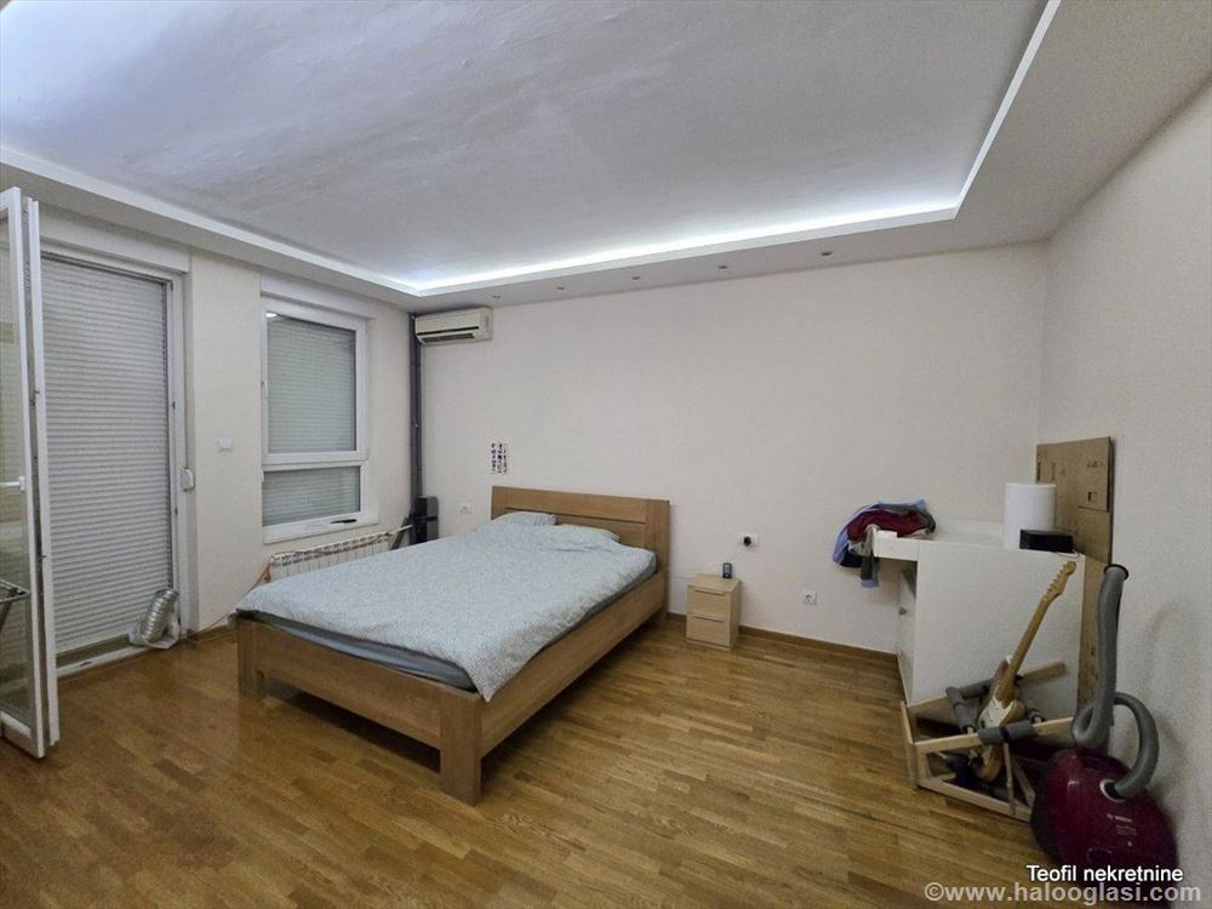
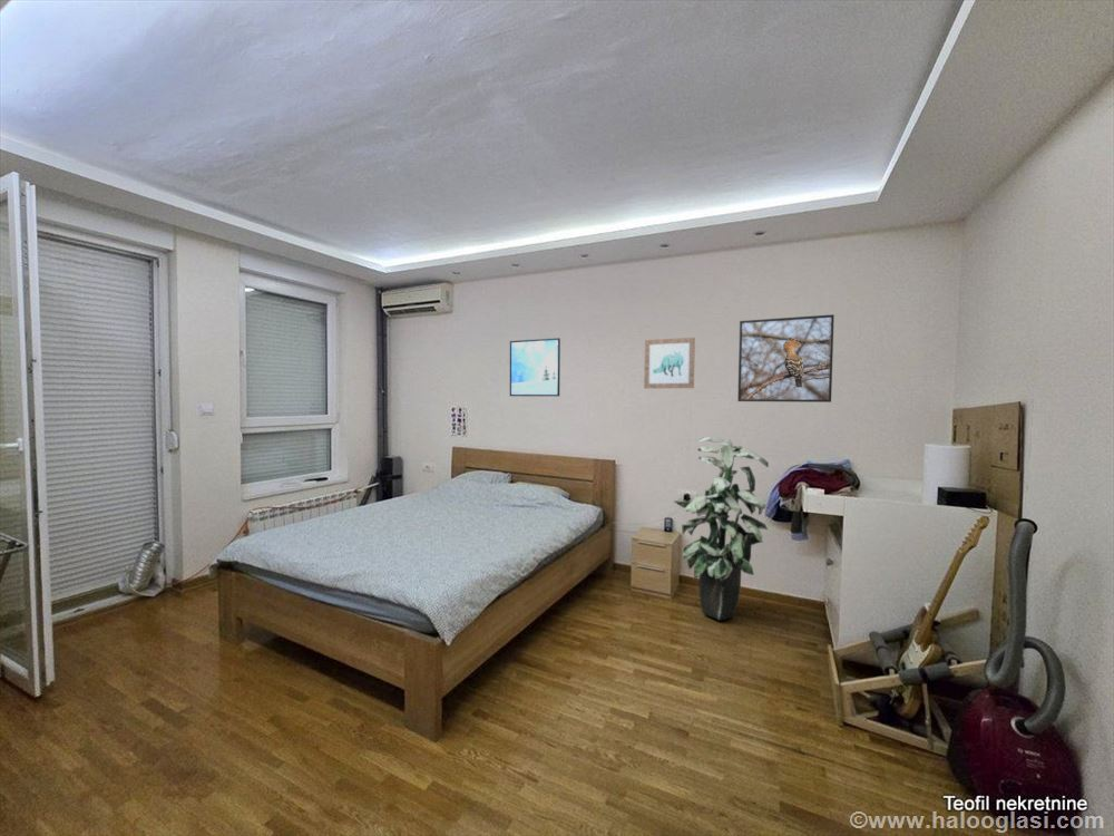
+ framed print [509,337,561,397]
+ wall art [643,337,696,389]
+ indoor plant [673,436,770,621]
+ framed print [736,313,836,404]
